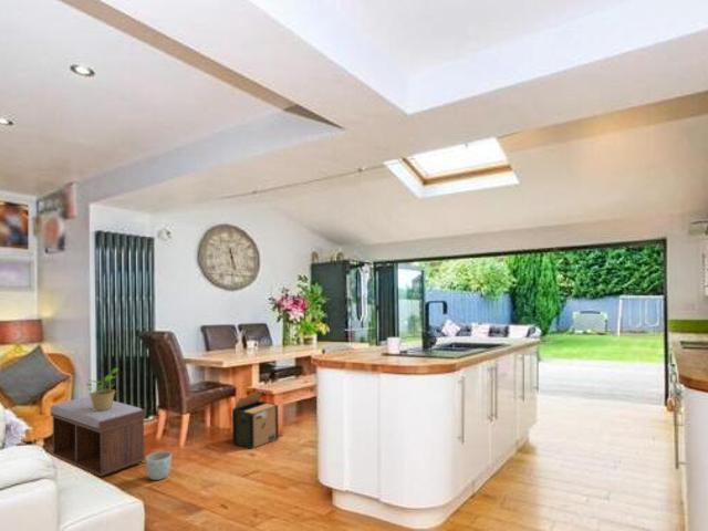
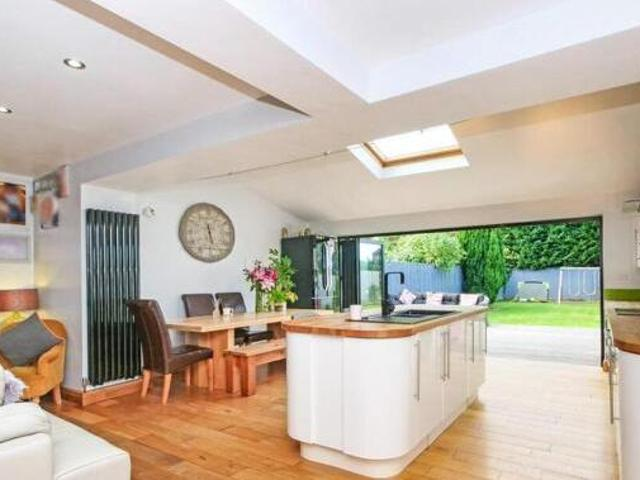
- potted plant [86,366,119,412]
- cardboard box [231,391,280,450]
- bench [50,396,146,478]
- planter [145,450,173,481]
